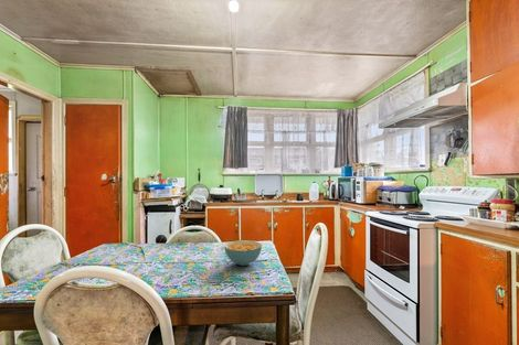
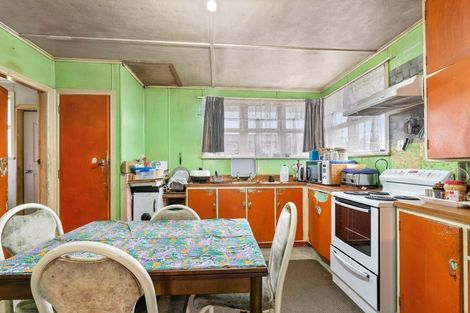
- cereal bowl [223,239,263,267]
